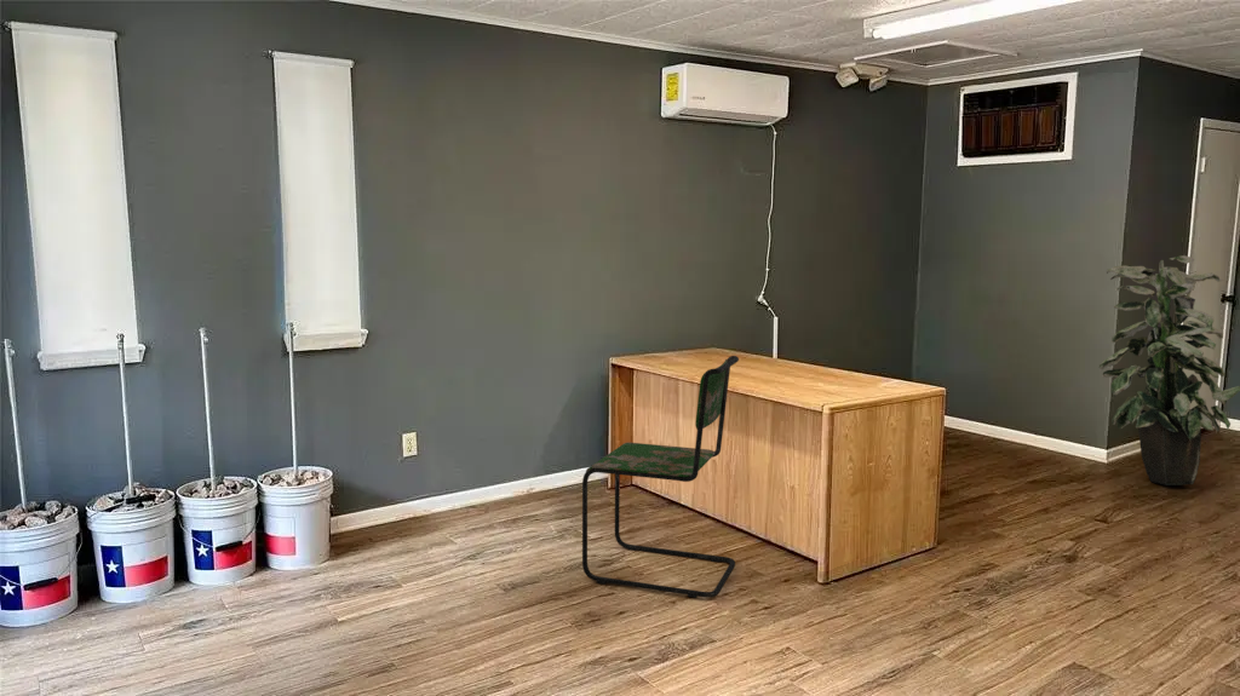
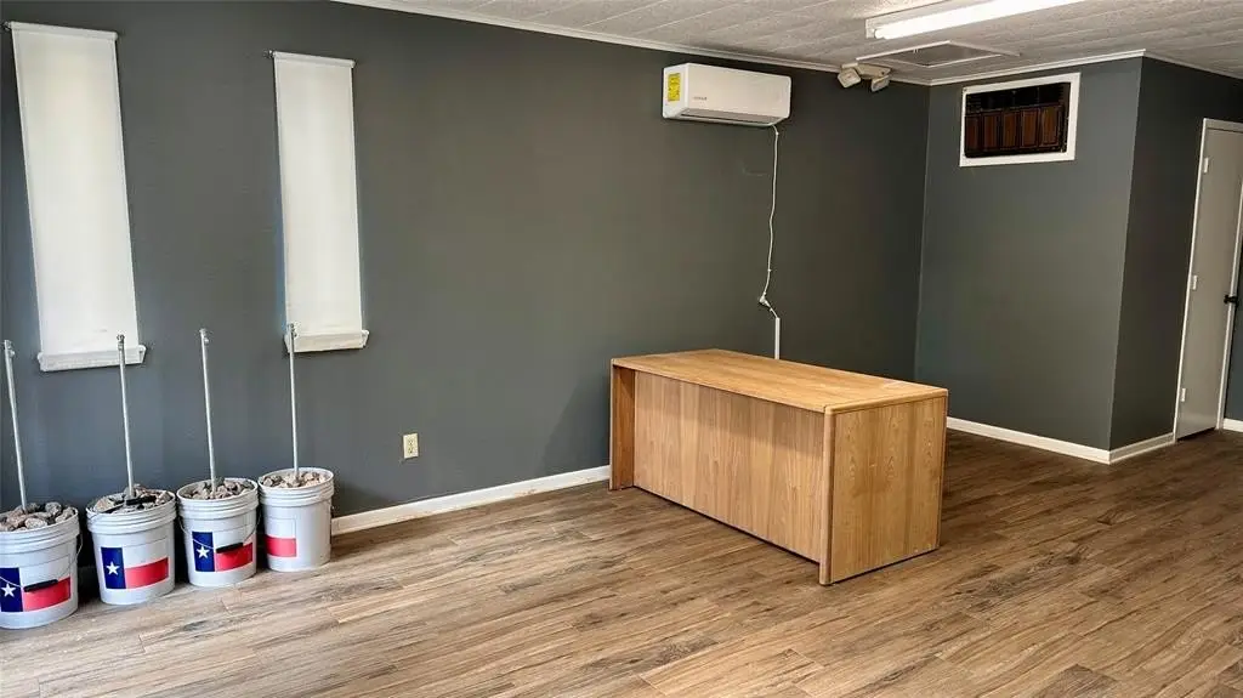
- indoor plant [1098,254,1240,487]
- chair [581,355,740,599]
